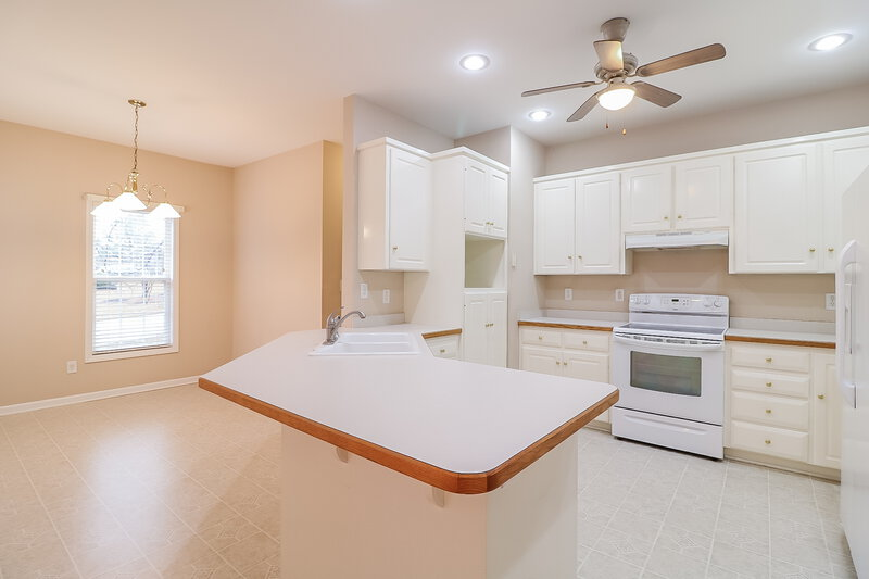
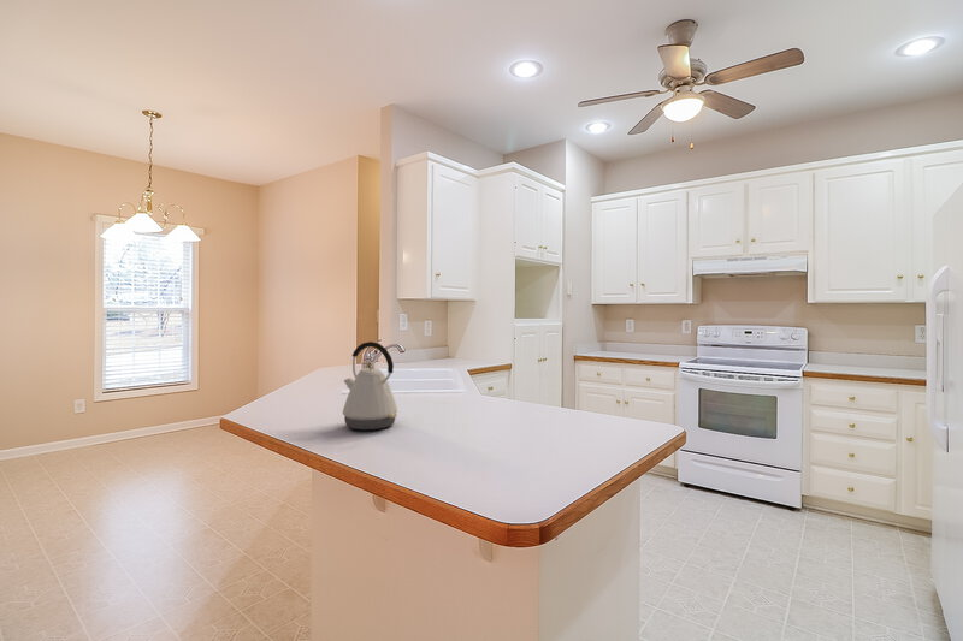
+ kettle [342,340,398,431]
